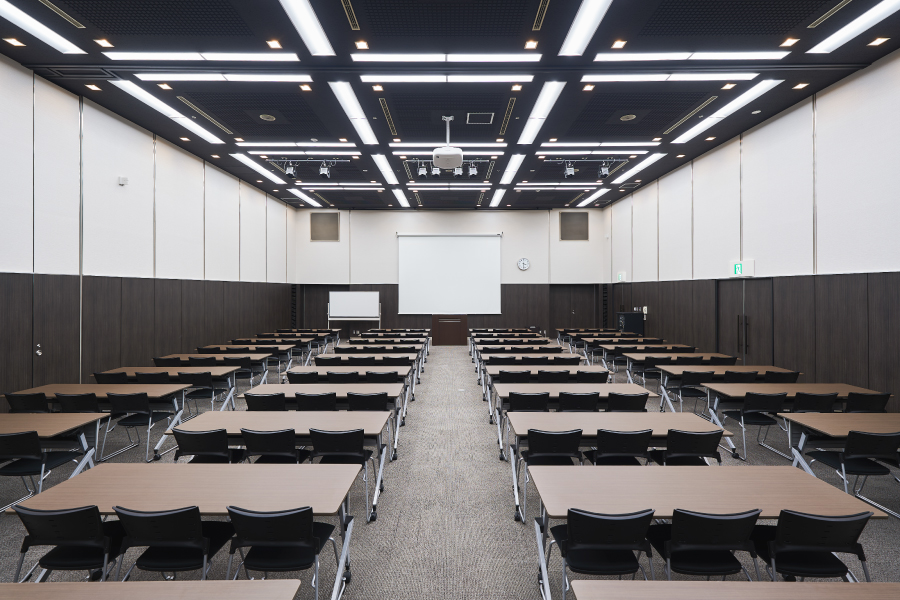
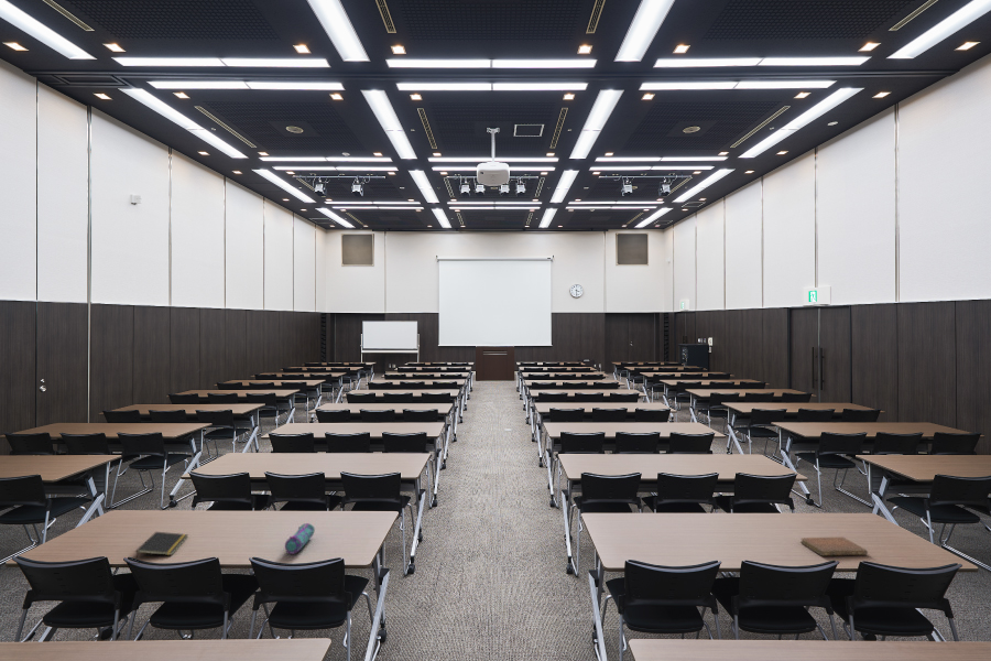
+ notepad [134,531,189,561]
+ pencil case [284,522,316,555]
+ notebook [799,537,869,557]
